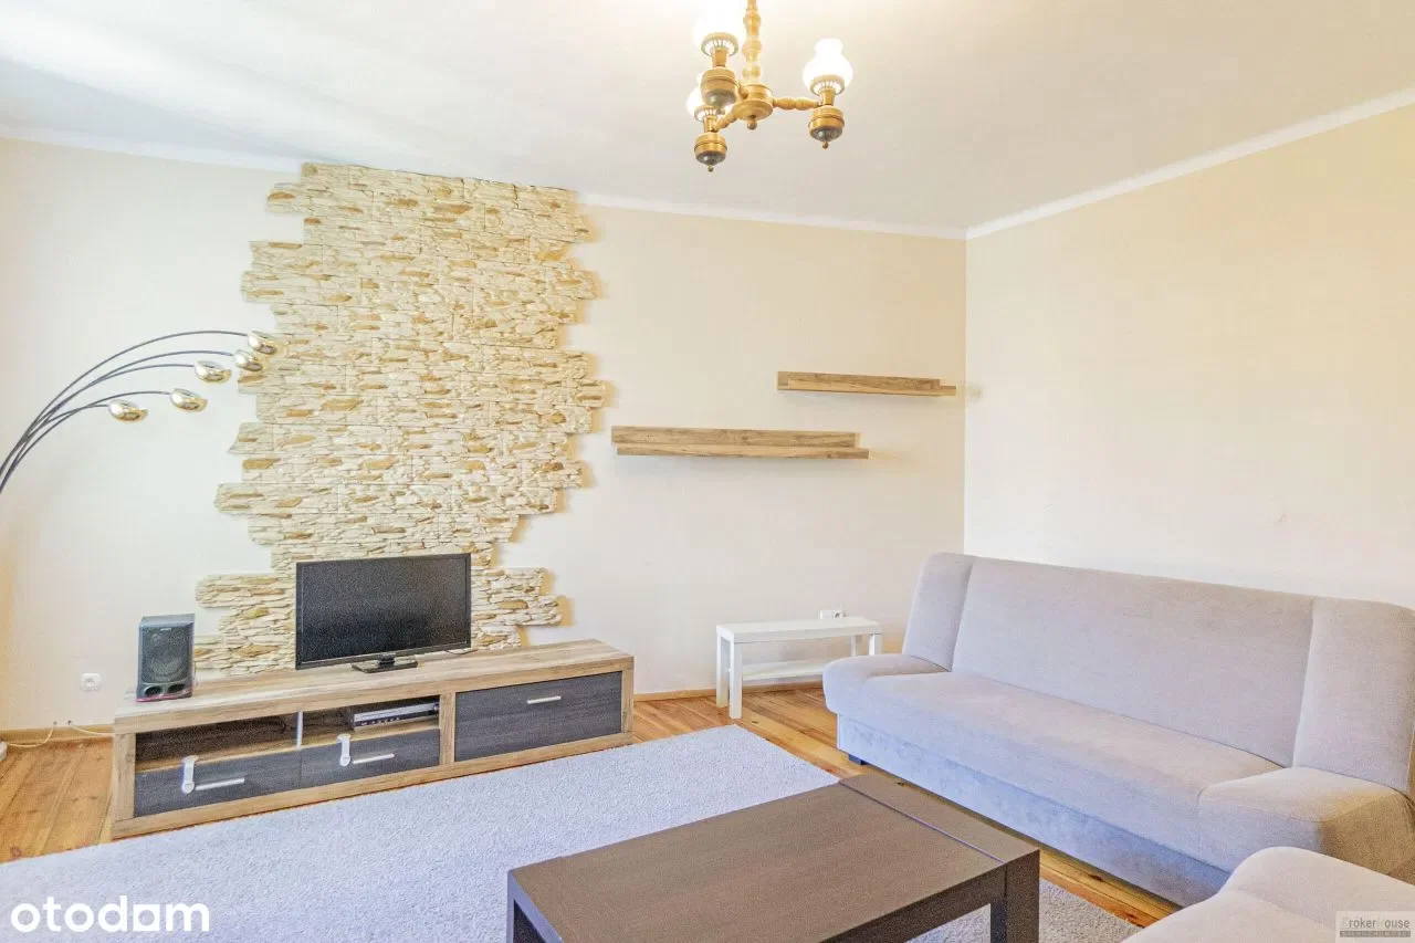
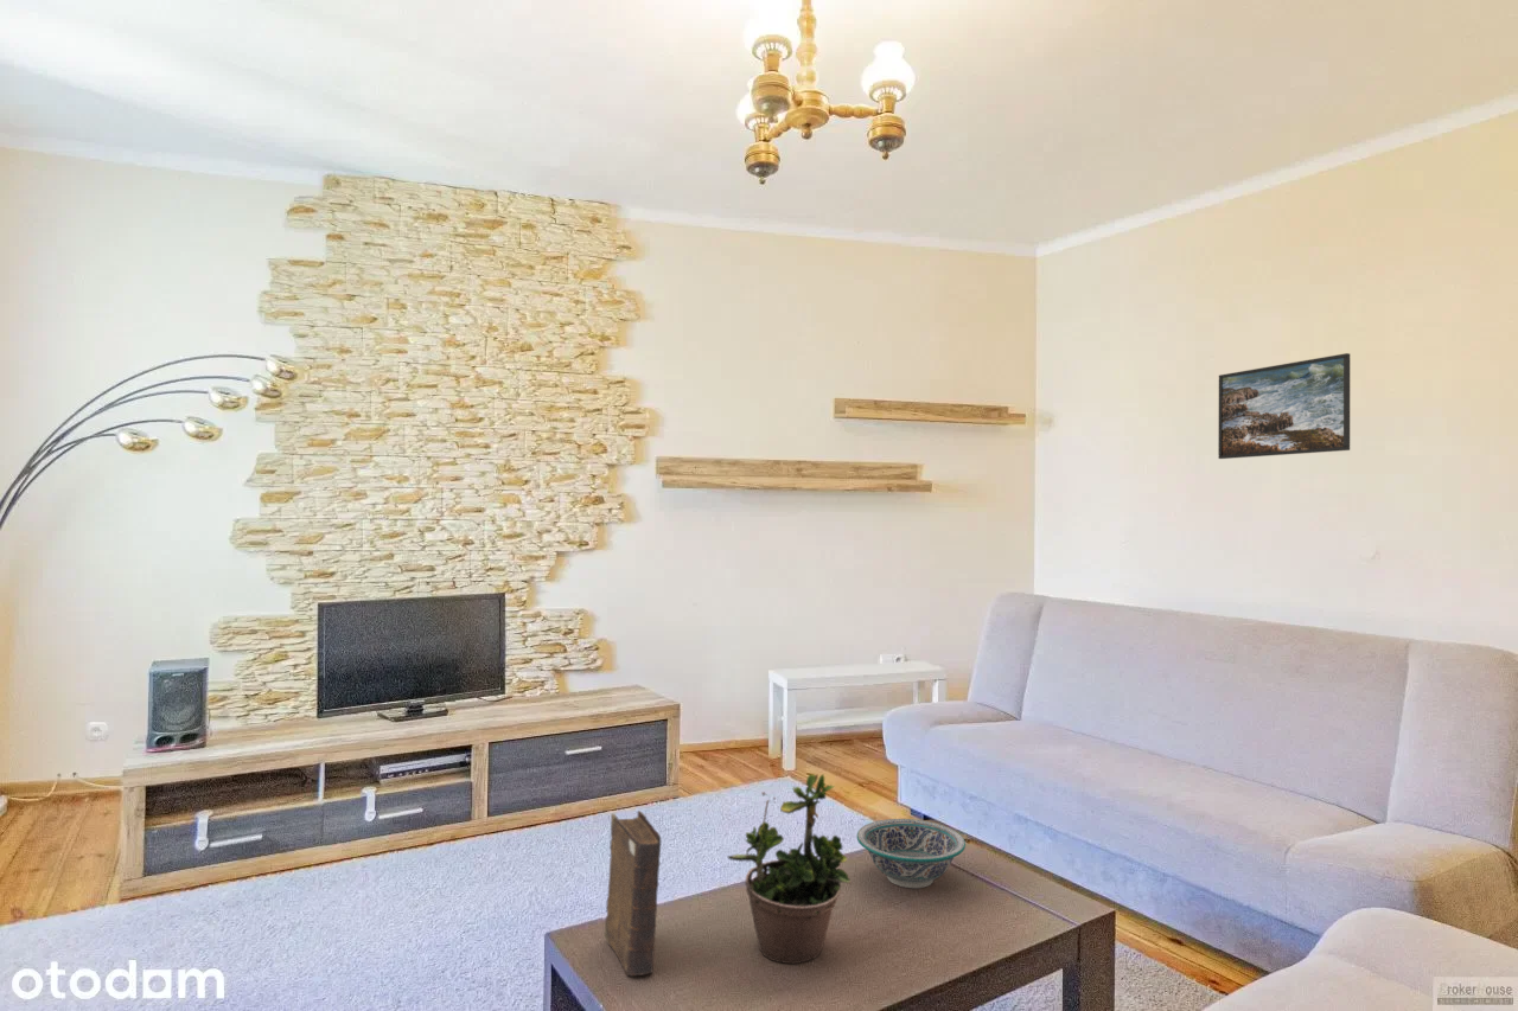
+ potted plant [726,762,852,965]
+ bowl [856,818,967,889]
+ book [604,810,662,978]
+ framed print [1217,352,1351,460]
